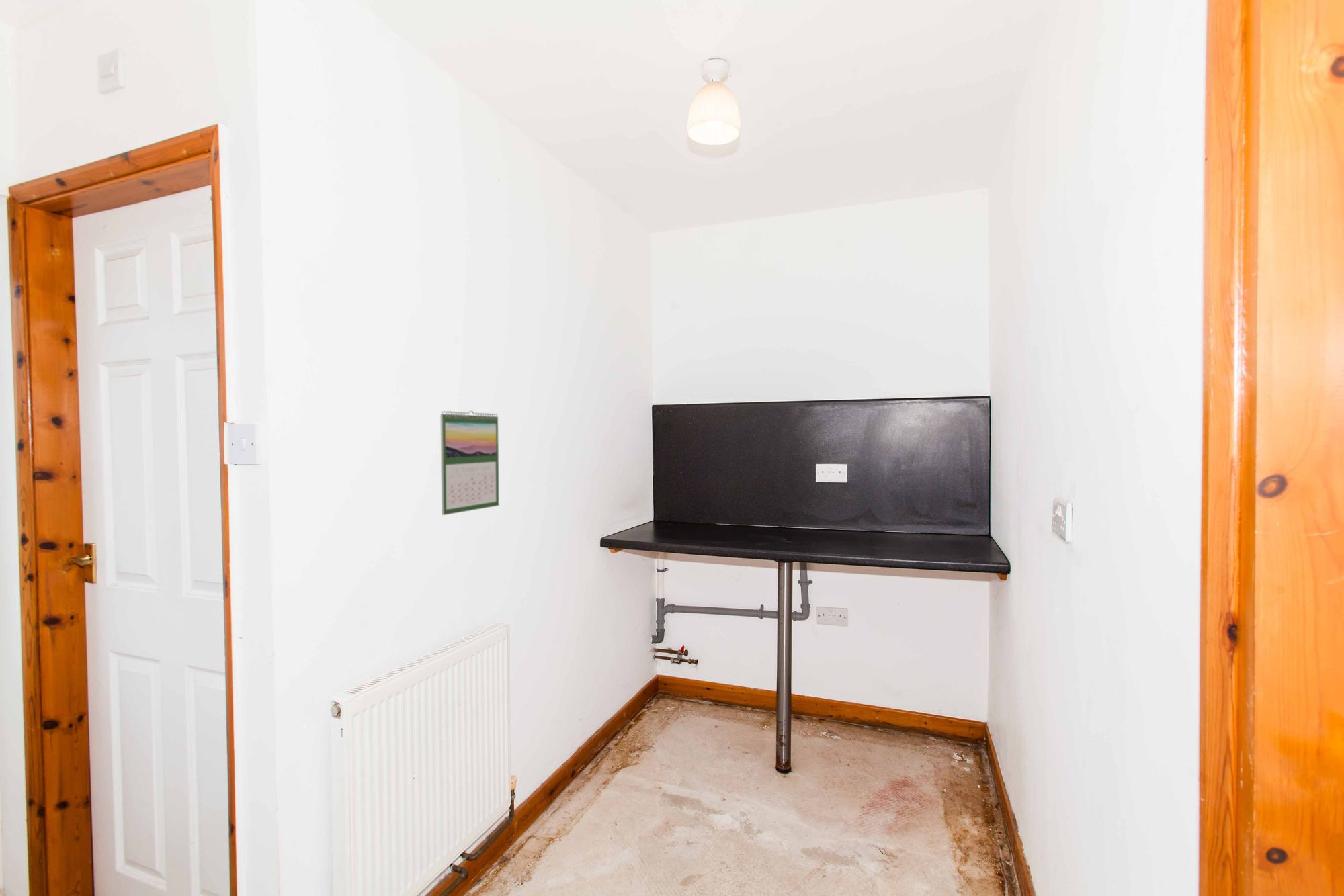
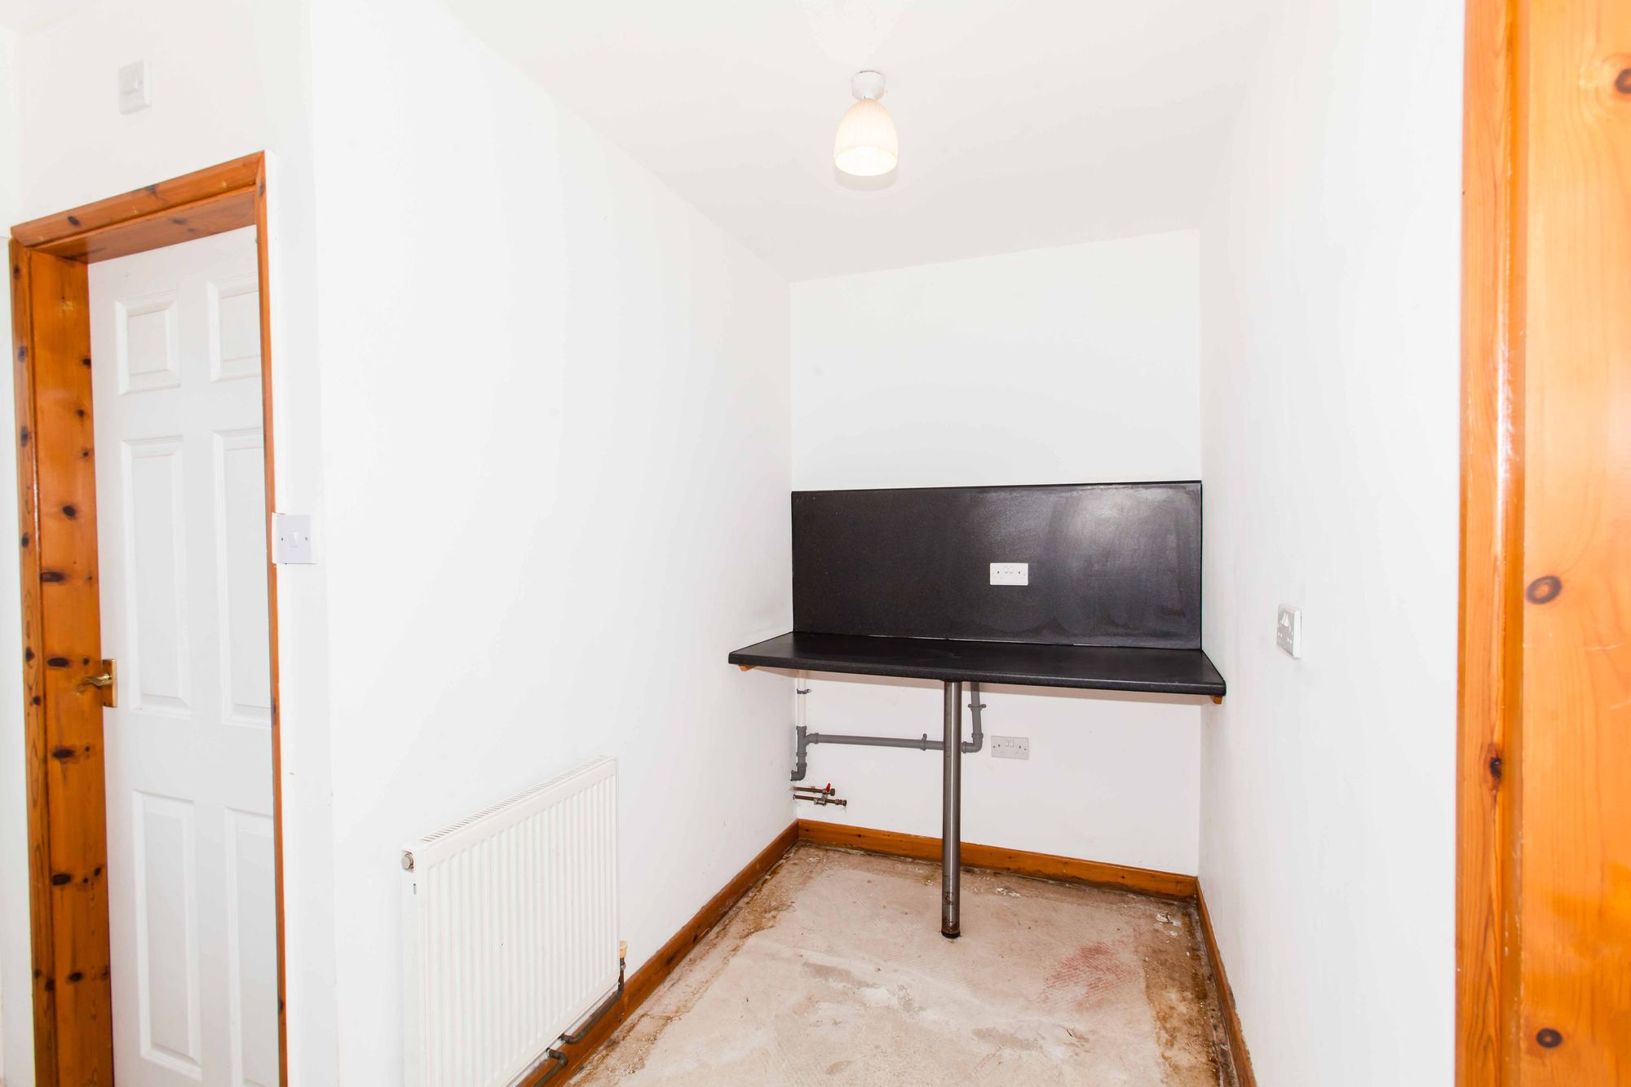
- calendar [439,410,500,516]
